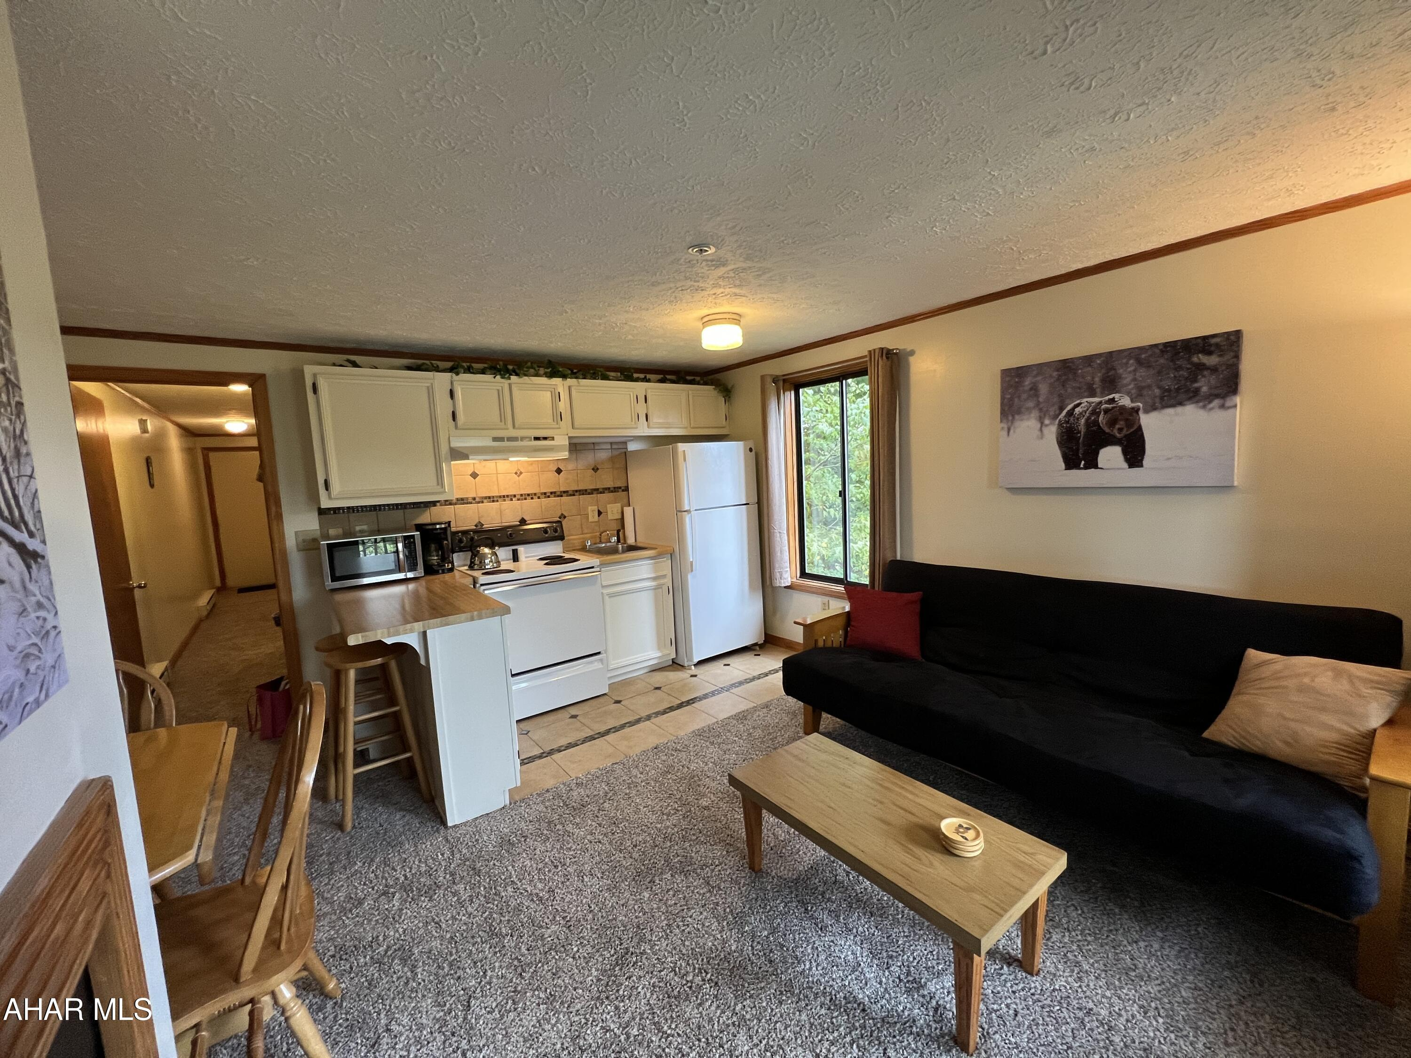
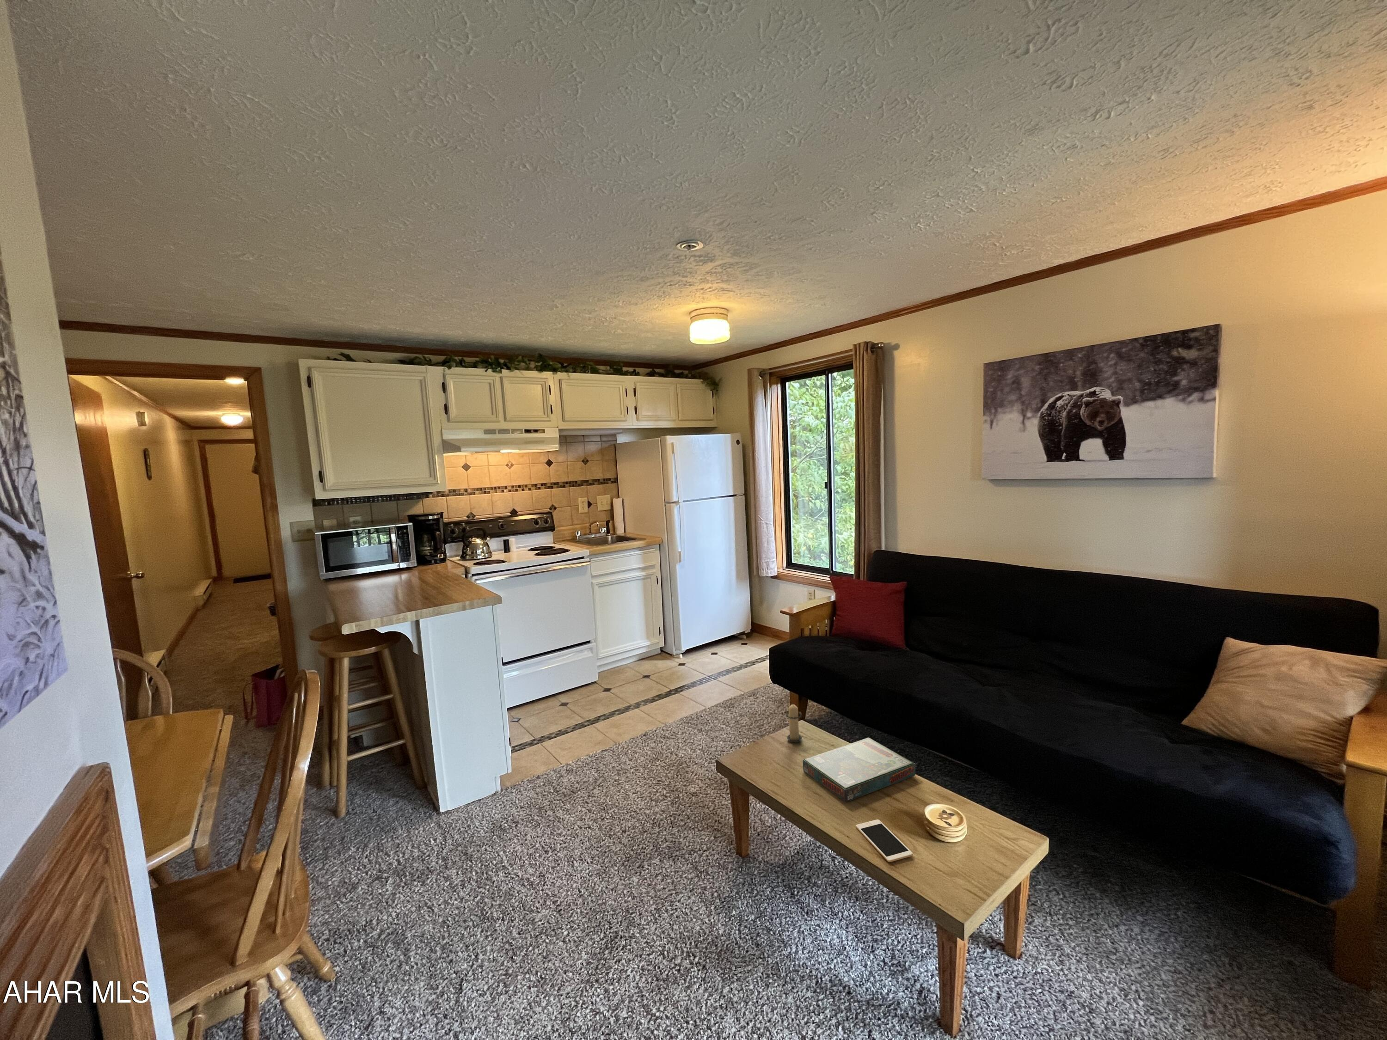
+ board game [802,737,916,803]
+ candle [784,702,803,743]
+ cell phone [855,819,914,863]
